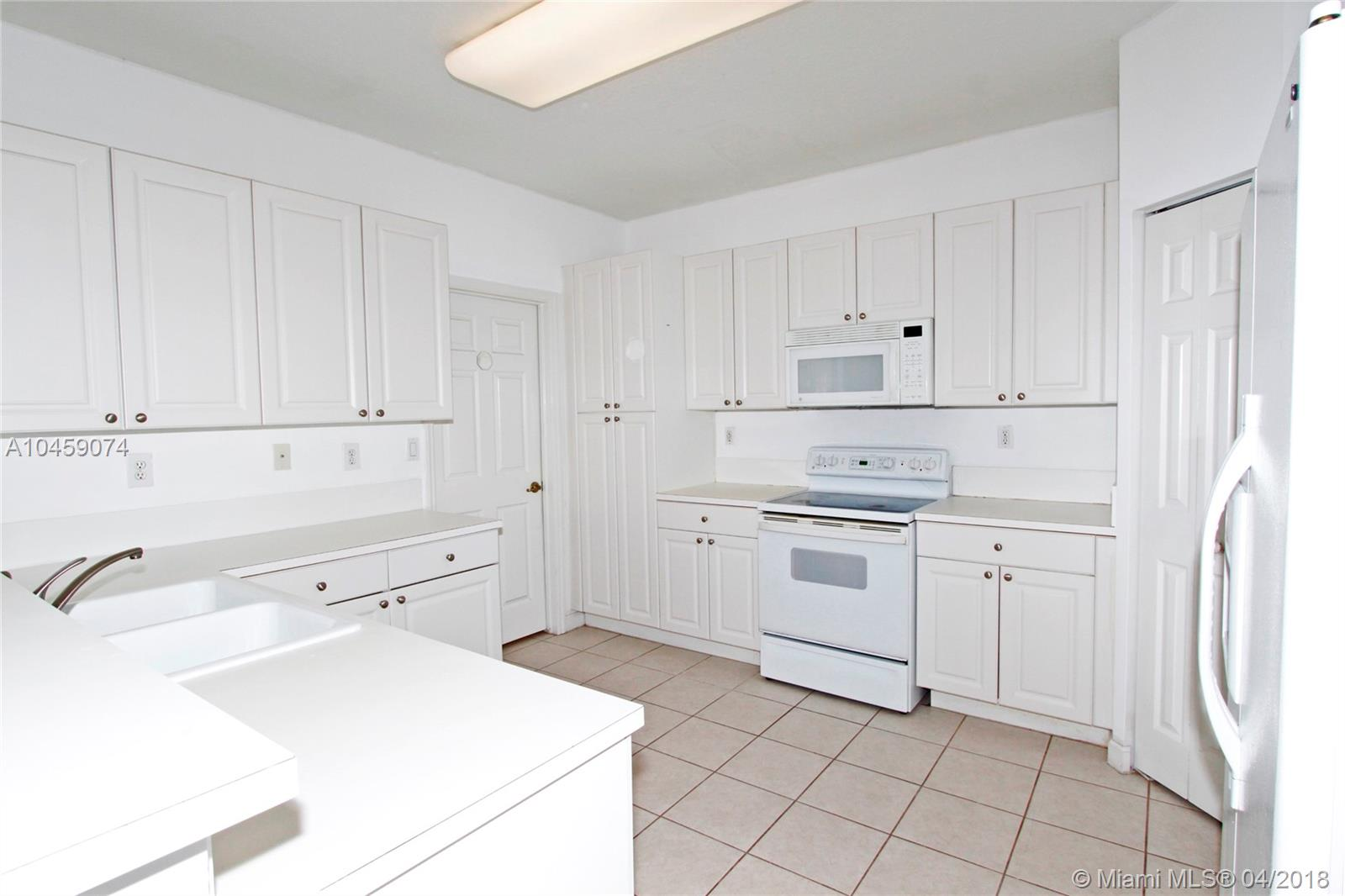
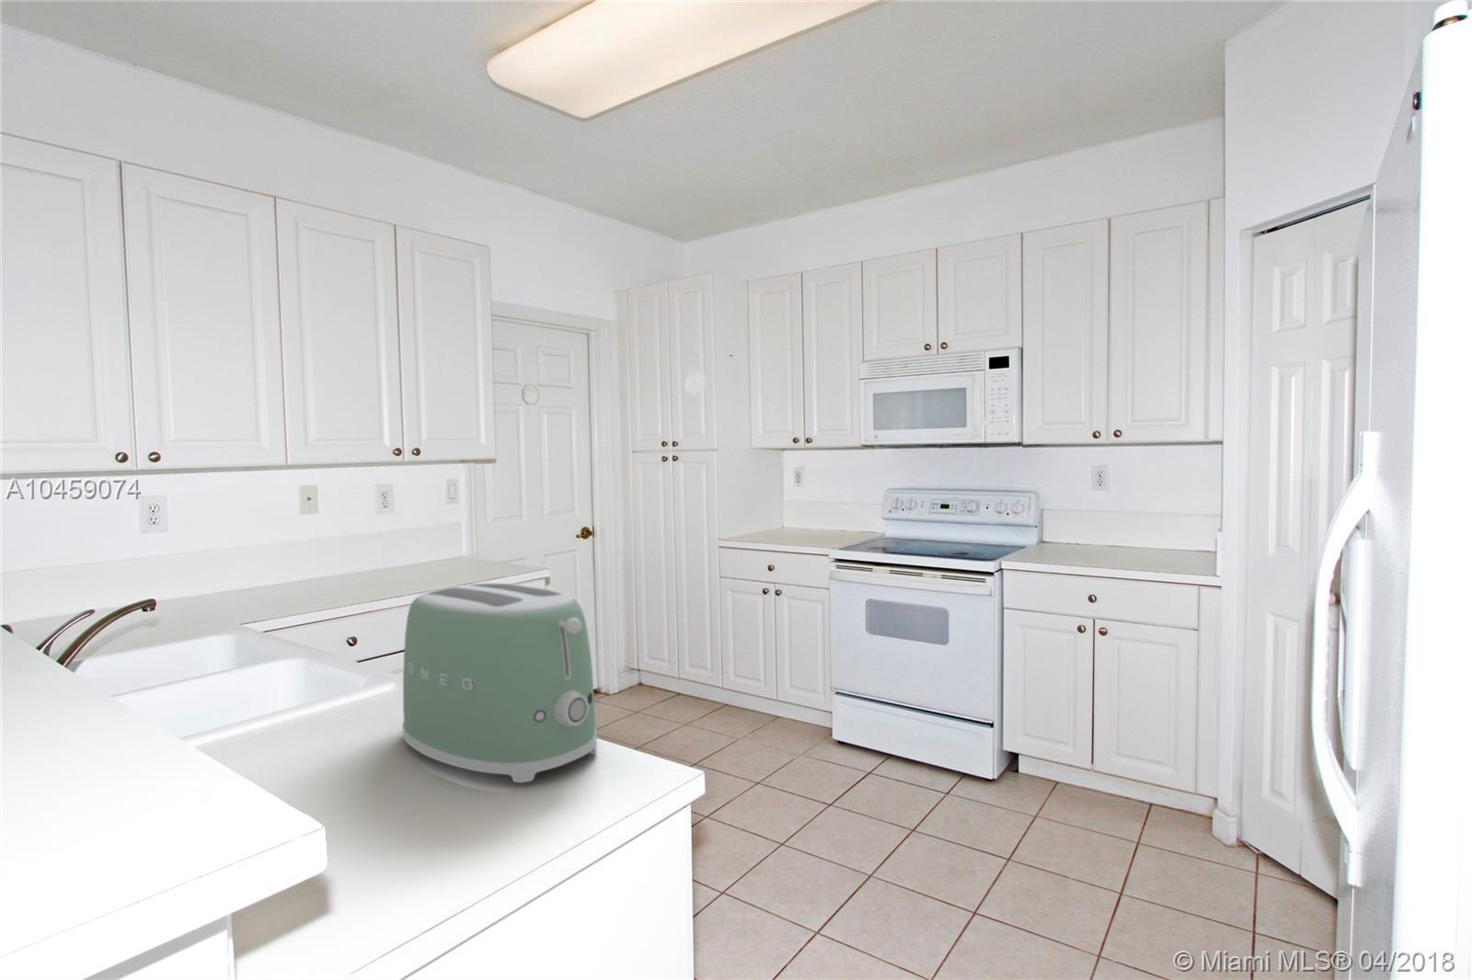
+ toaster [402,582,598,783]
